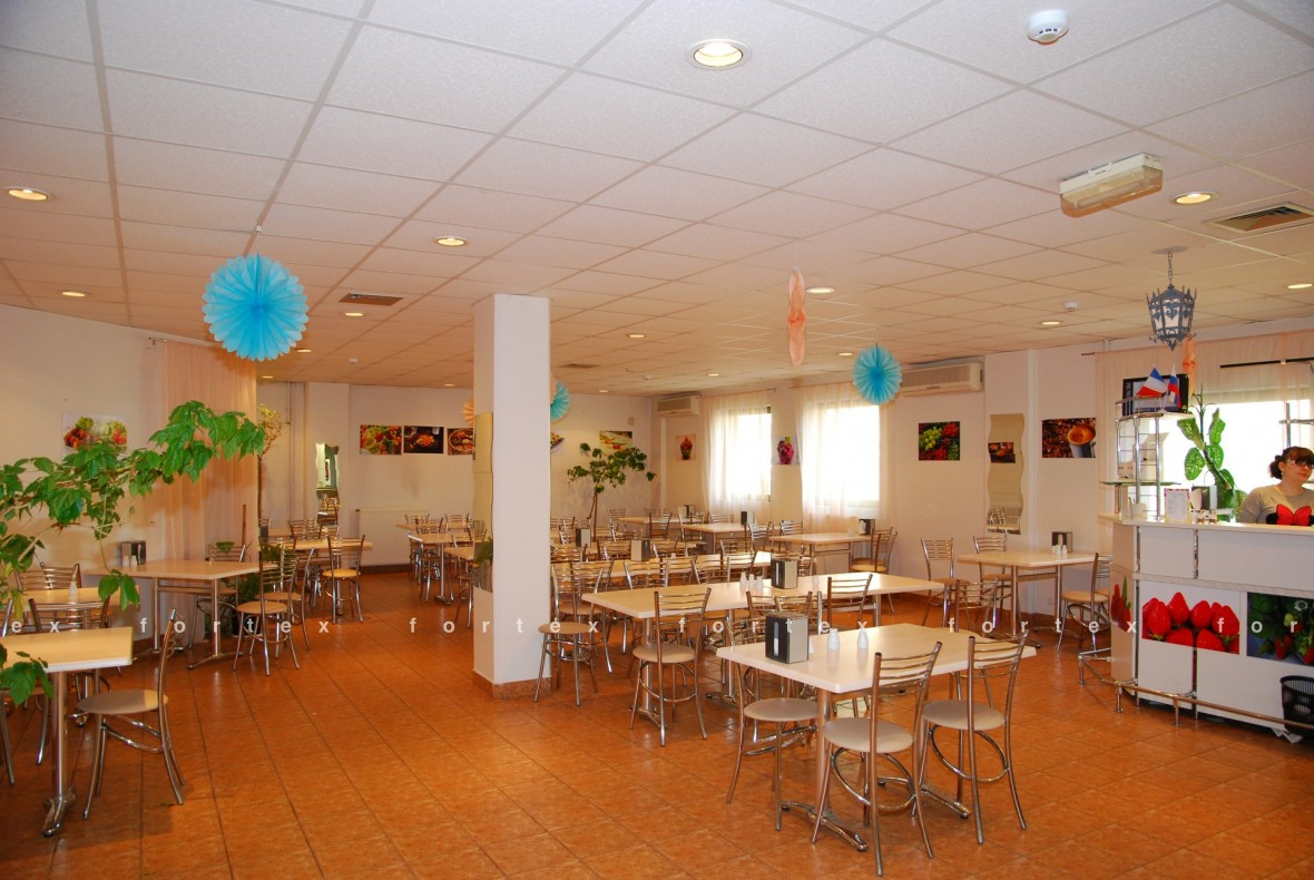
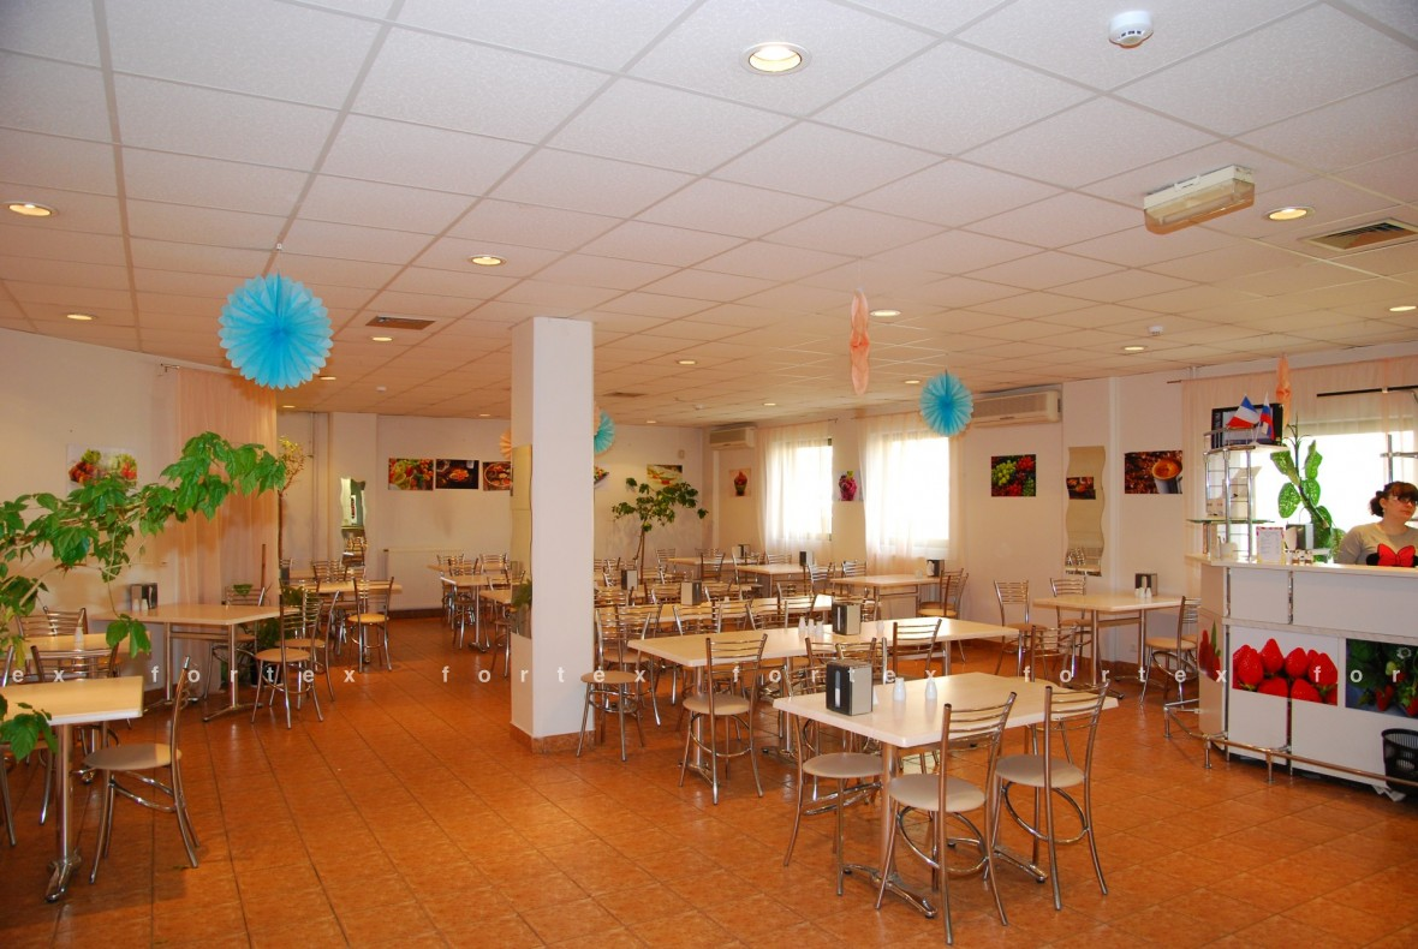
- hanging lantern [1145,245,1197,352]
